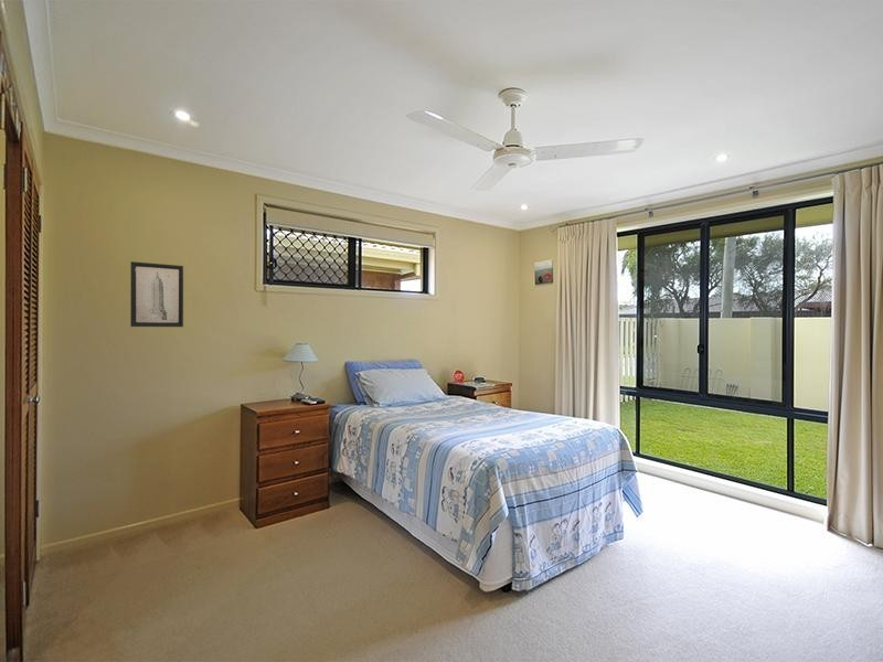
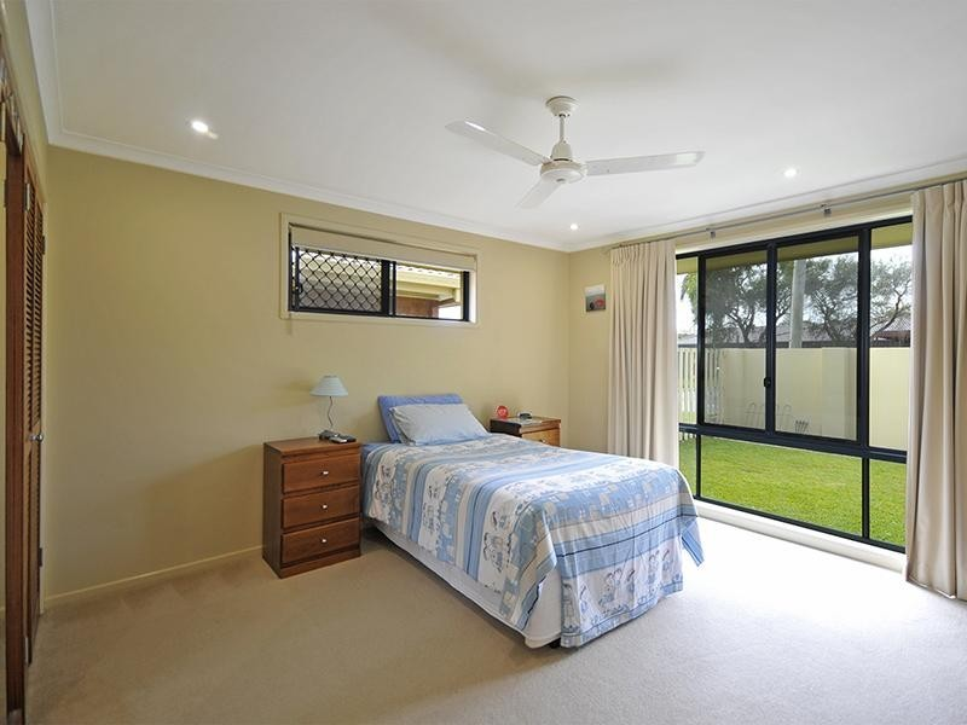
- wall art [129,260,184,328]
